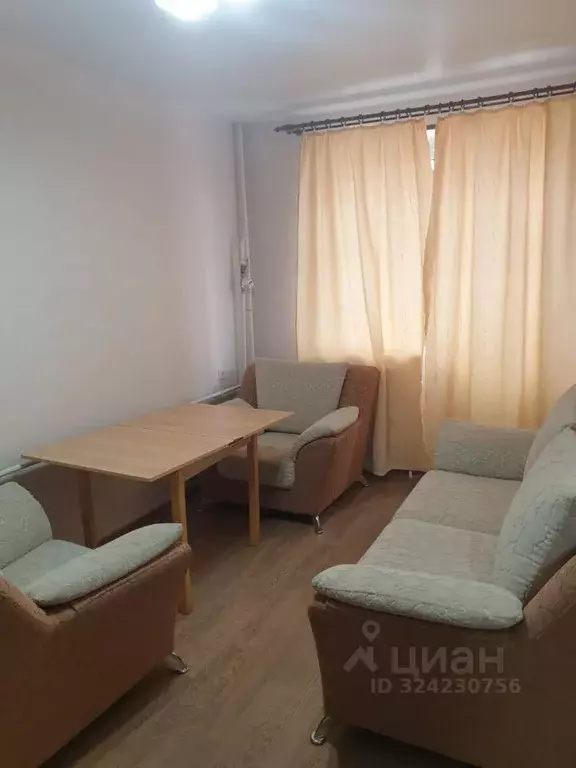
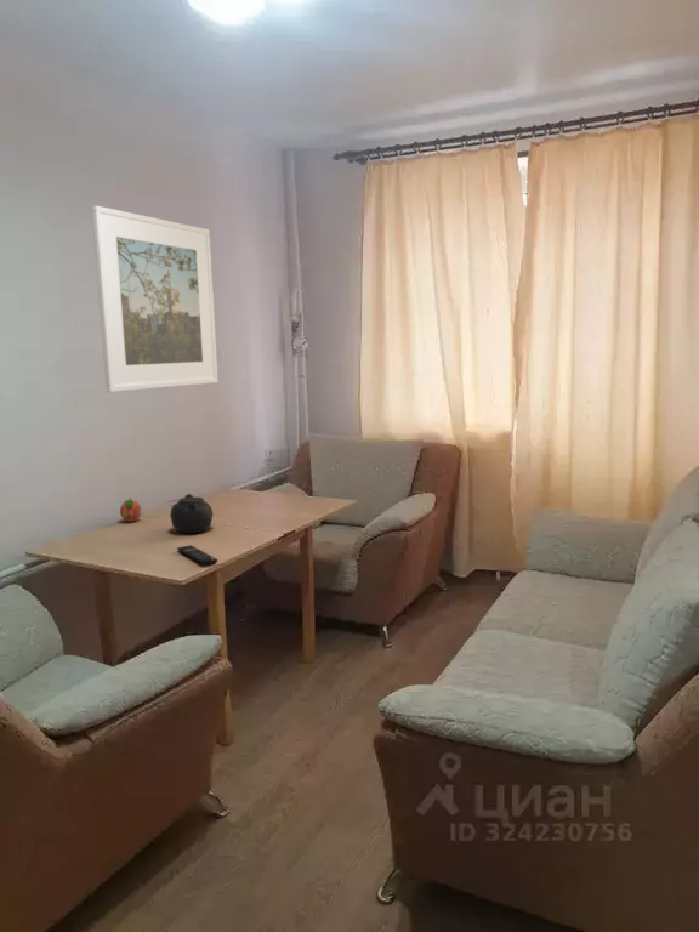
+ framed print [91,204,220,393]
+ teapot [166,493,214,534]
+ fruit [119,496,143,523]
+ remote control [176,544,218,567]
